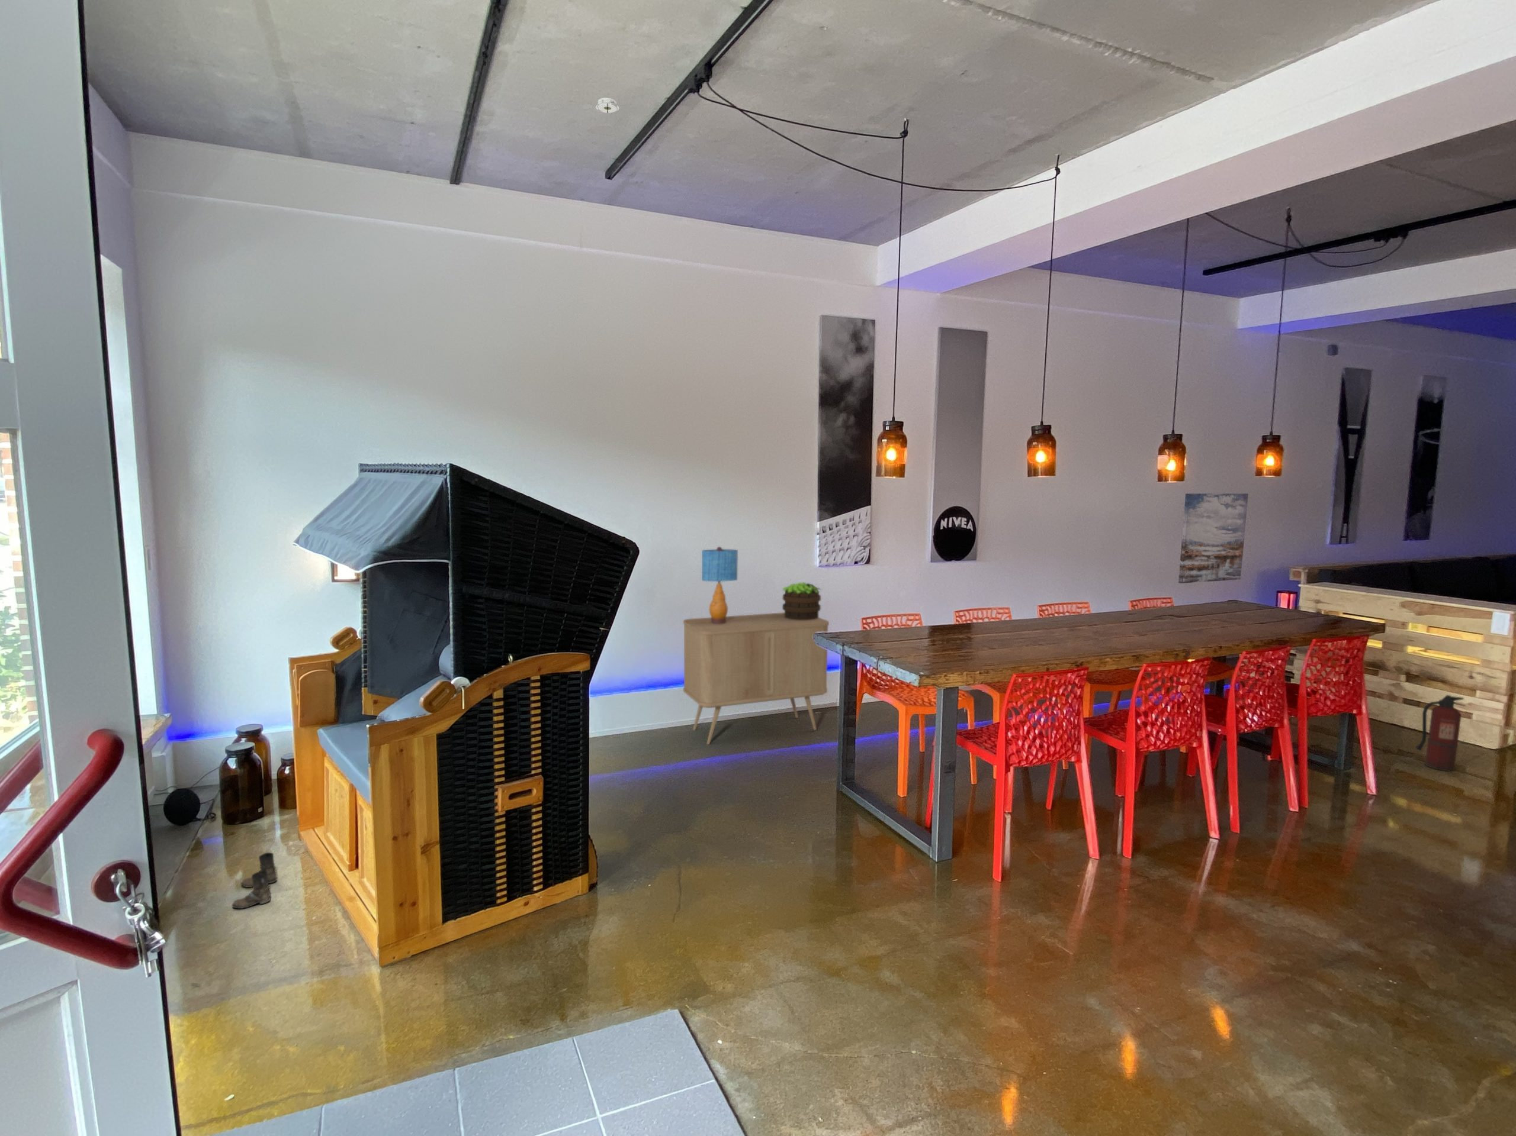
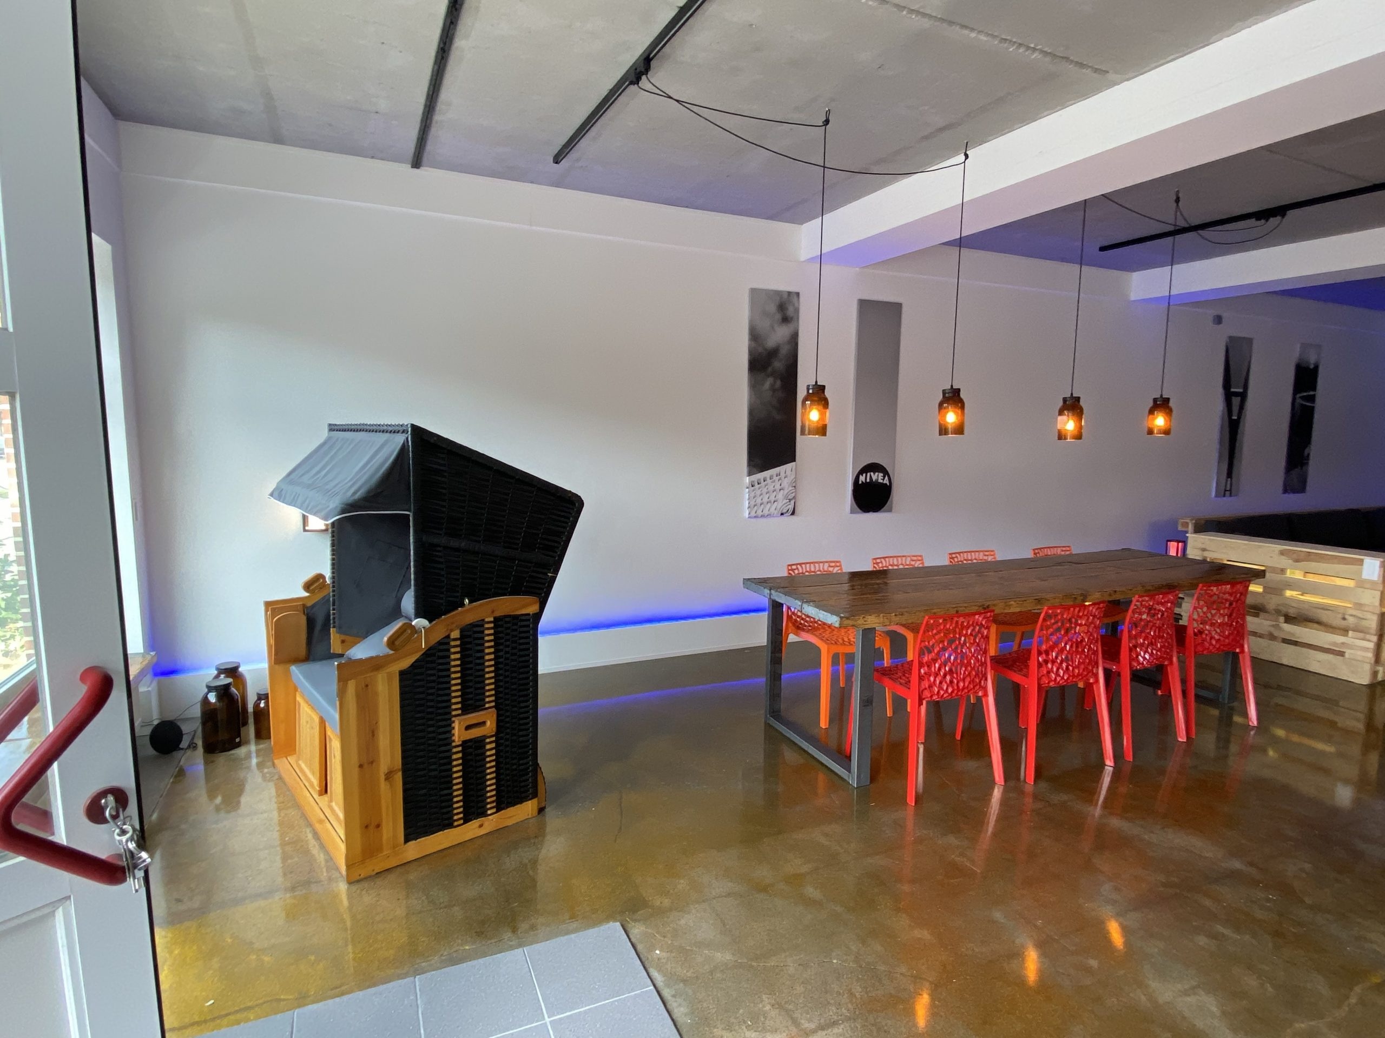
- boots [232,852,278,909]
- credenza [683,612,830,745]
- fire extinguisher [1415,694,1466,772]
- wall art [1178,493,1249,584]
- smoke detector [594,98,620,113]
- table lamp [701,547,739,624]
- potted plant [782,581,822,621]
